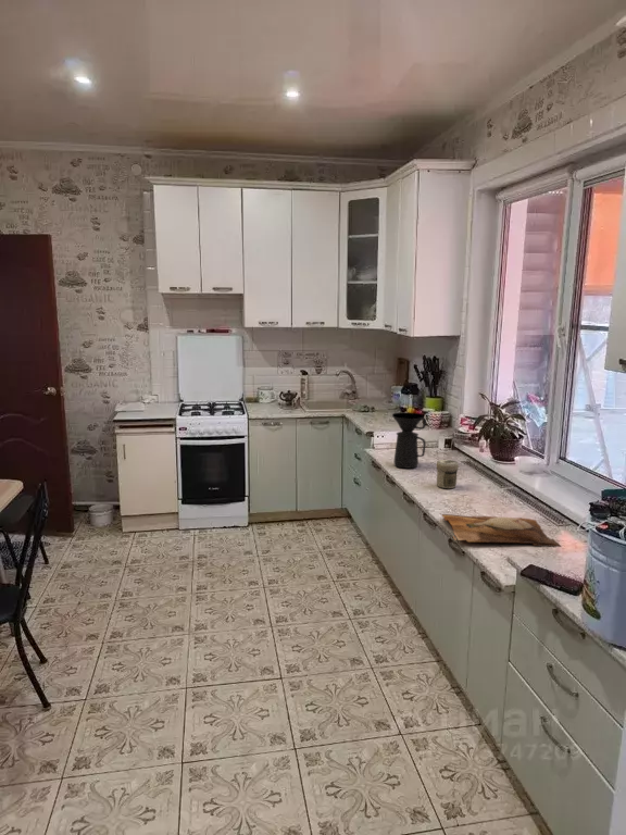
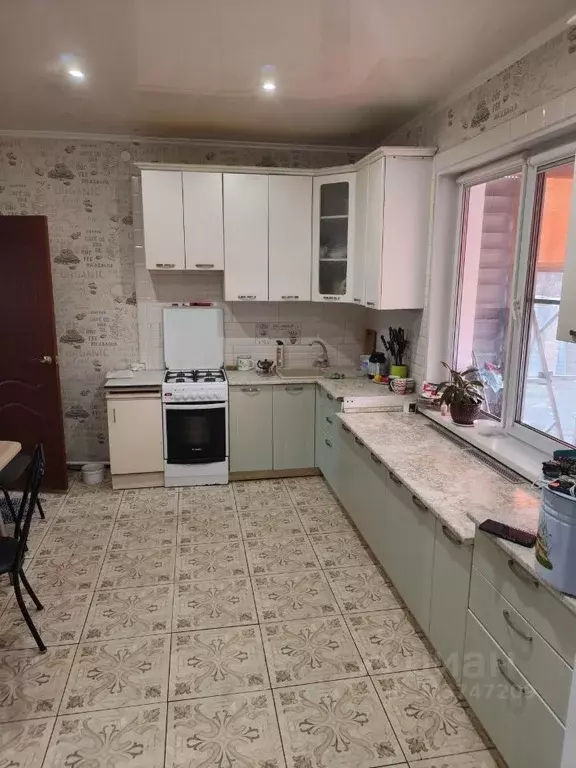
- cutting board [440,513,562,548]
- jar [436,459,460,489]
- coffee maker [391,411,427,470]
